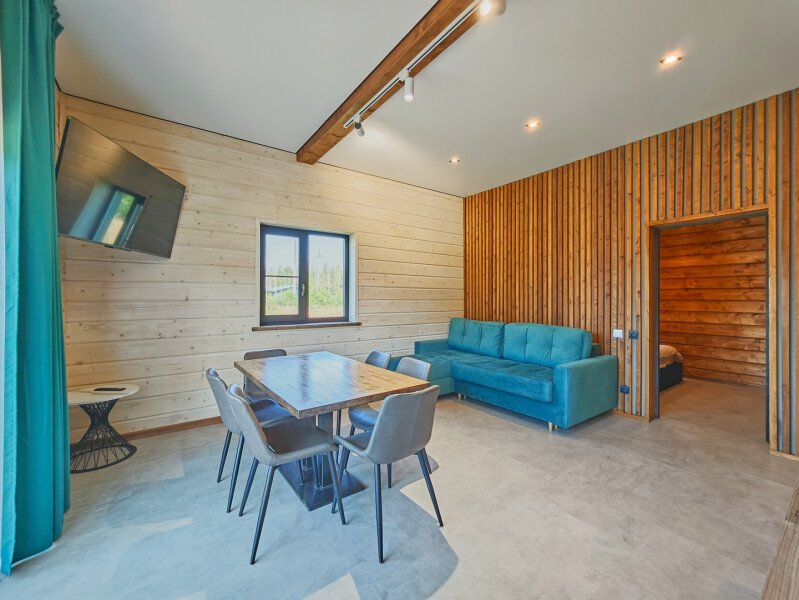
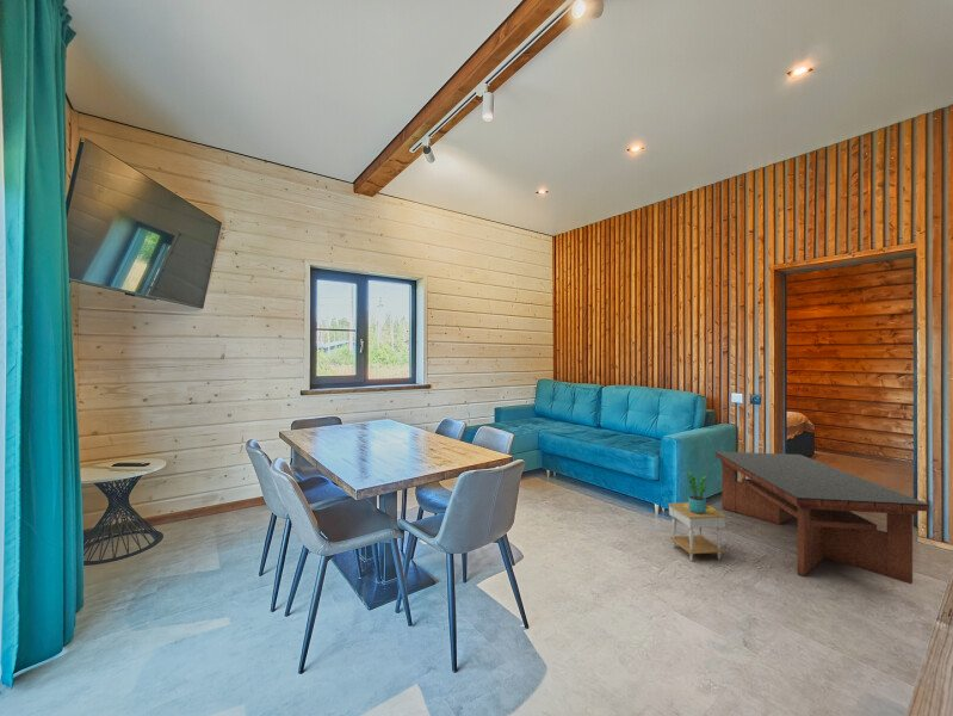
+ coffee table [714,450,930,585]
+ side table [667,469,728,562]
